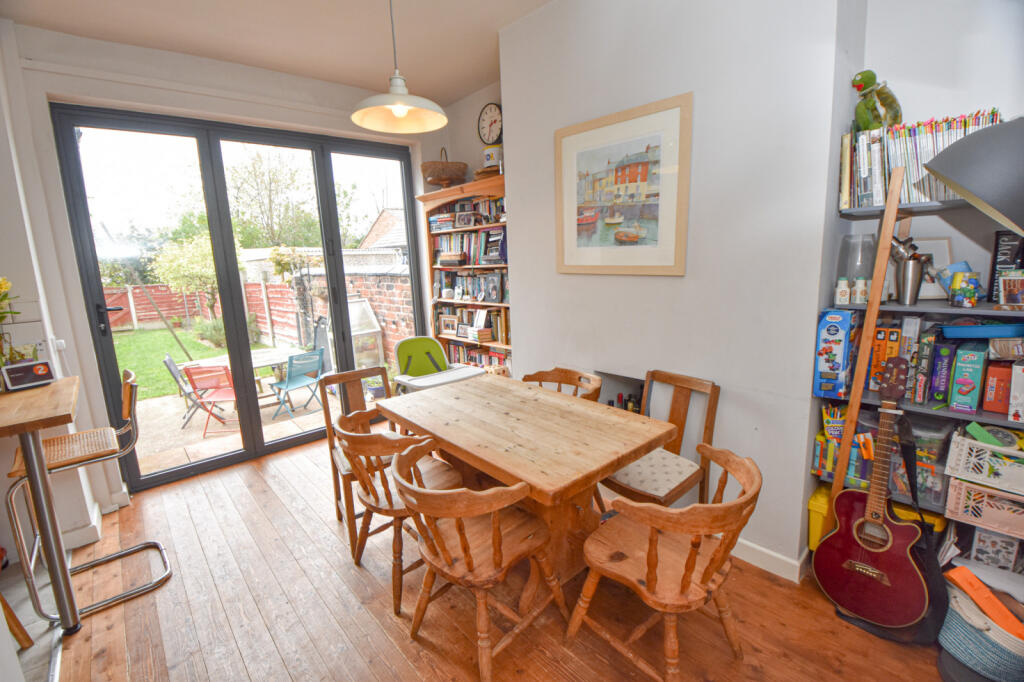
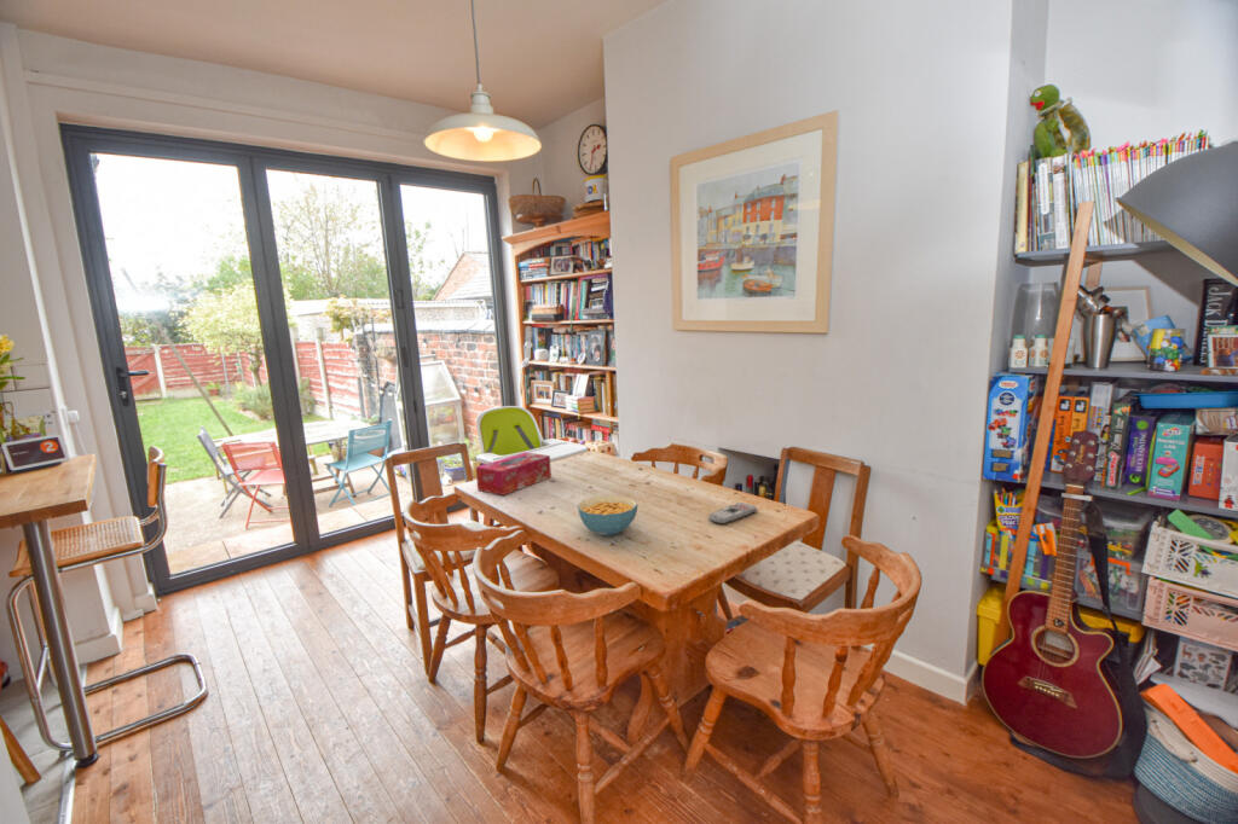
+ tissue box [475,451,553,497]
+ cereal bowl [577,494,638,538]
+ remote control [707,501,758,526]
